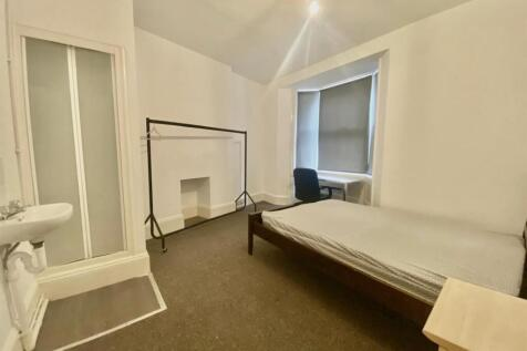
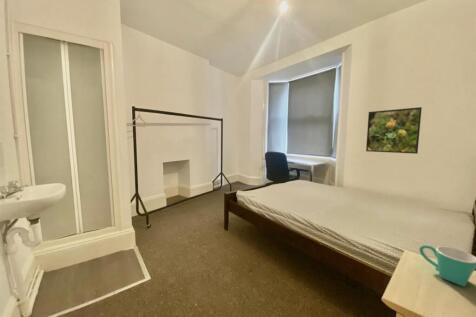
+ mug [419,244,476,288]
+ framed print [365,106,423,155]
